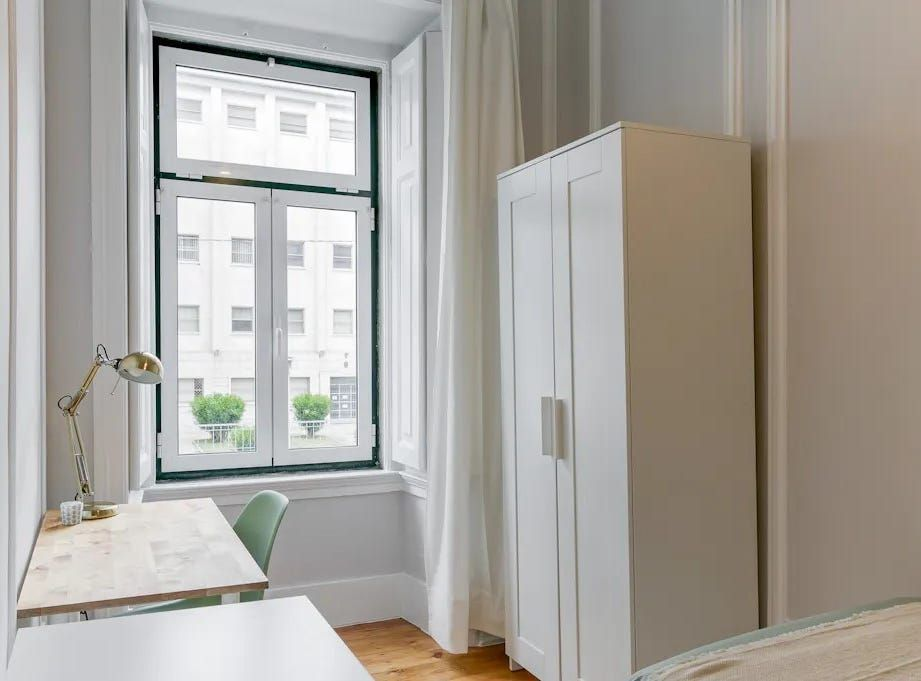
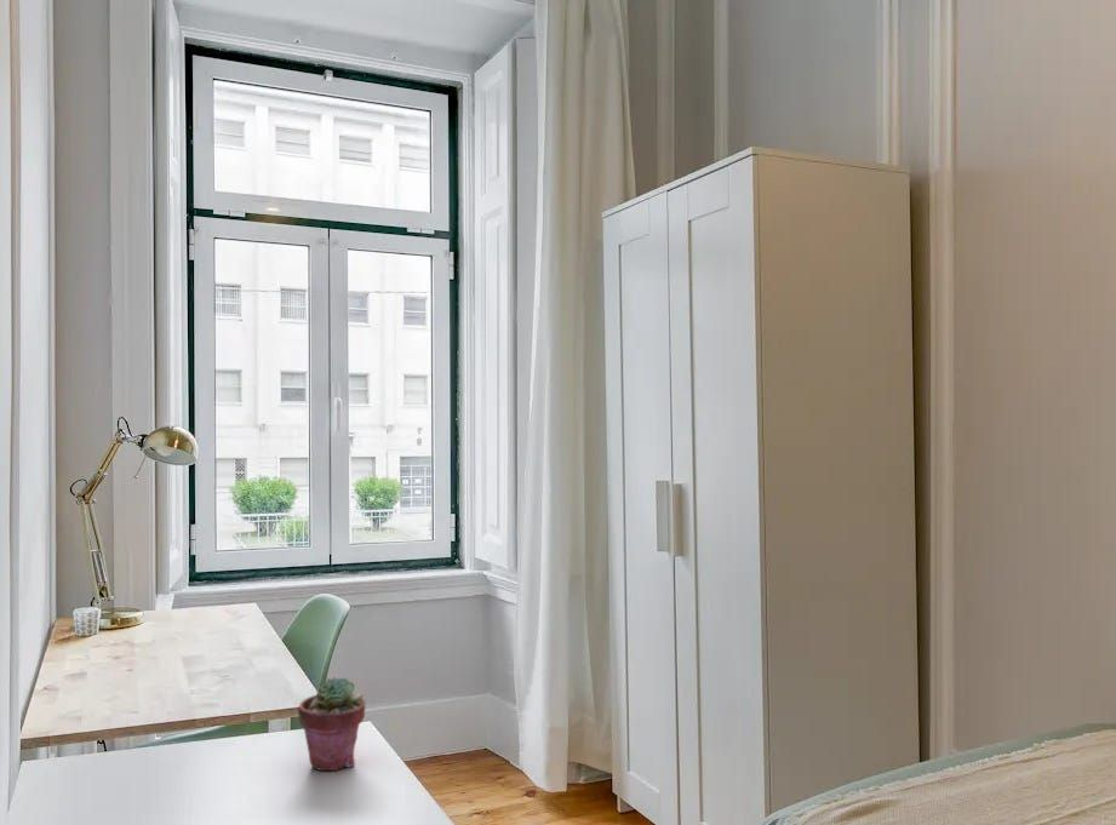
+ potted succulent [297,676,366,772]
